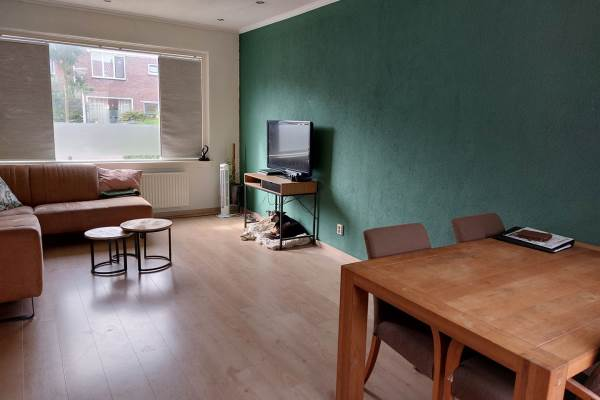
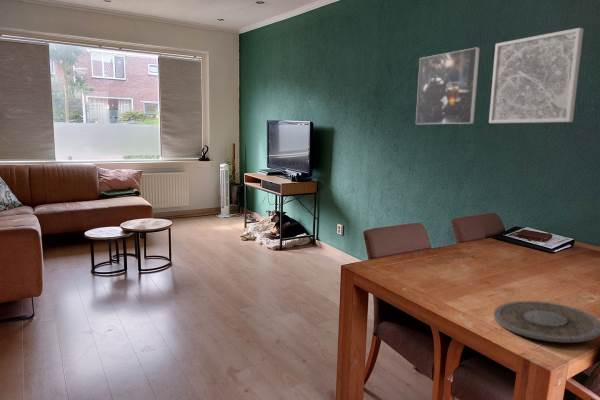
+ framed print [415,46,481,125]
+ wall art [488,27,584,124]
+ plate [493,300,600,343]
